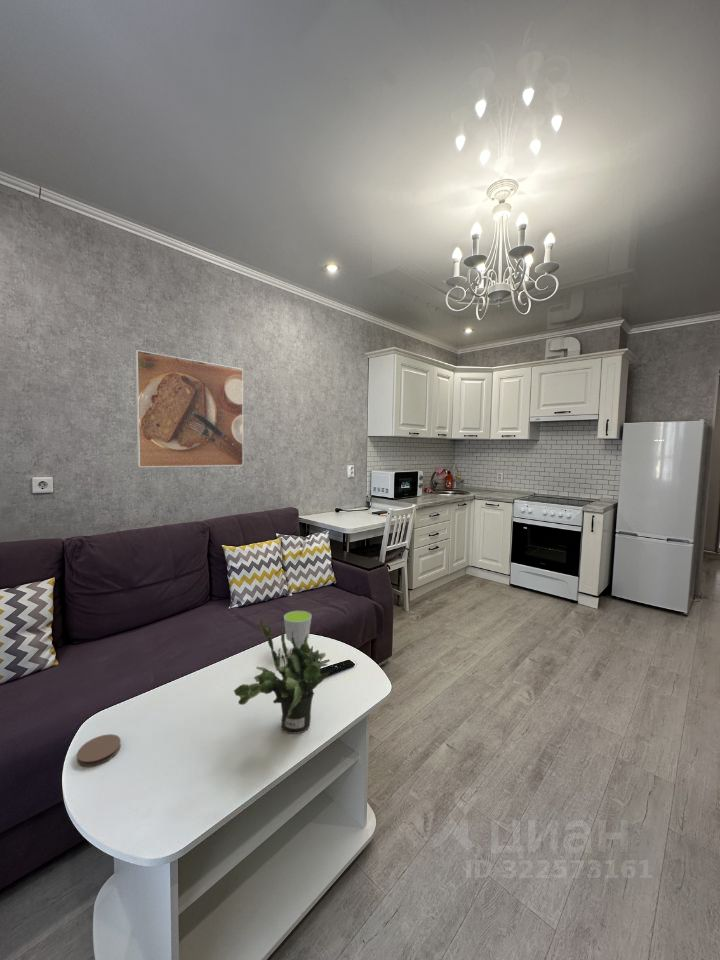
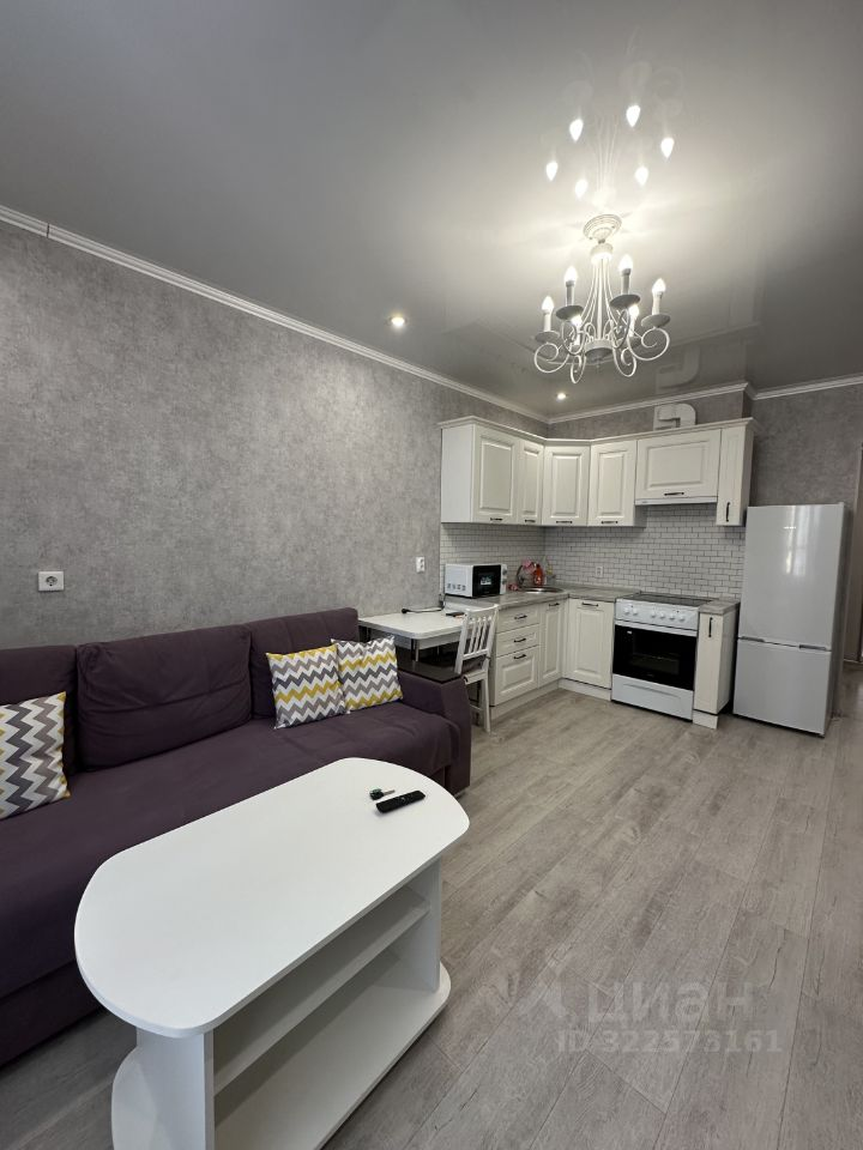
- potted plant [233,617,330,735]
- coaster [76,733,122,768]
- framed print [134,349,244,468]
- cup [283,610,313,654]
